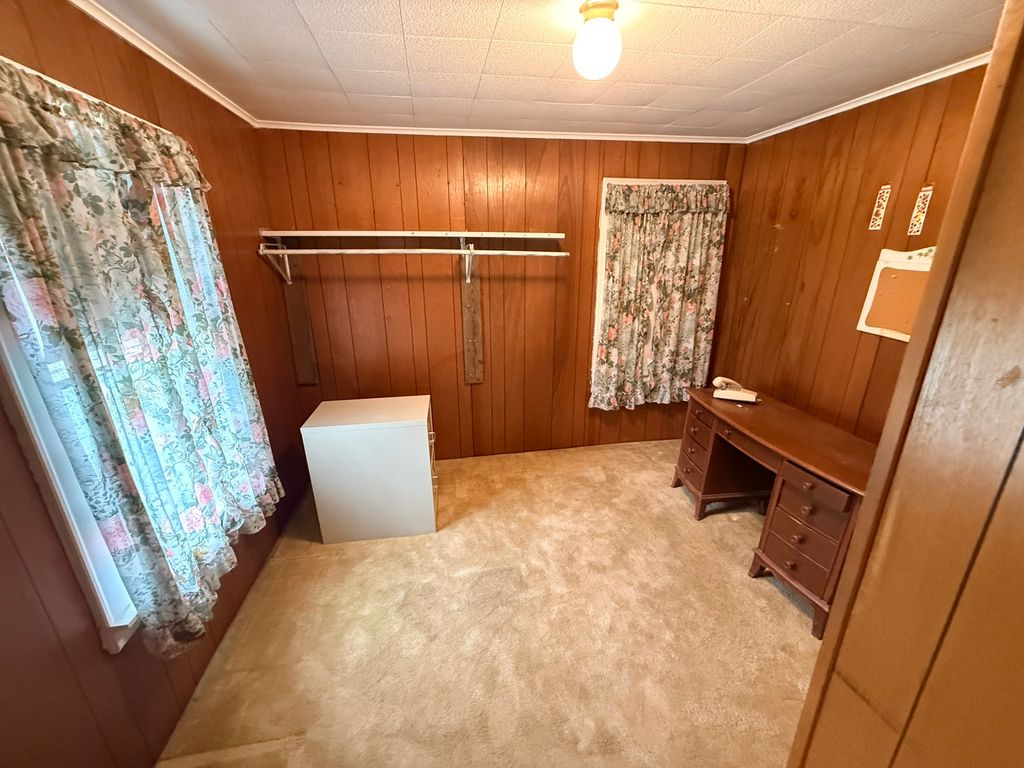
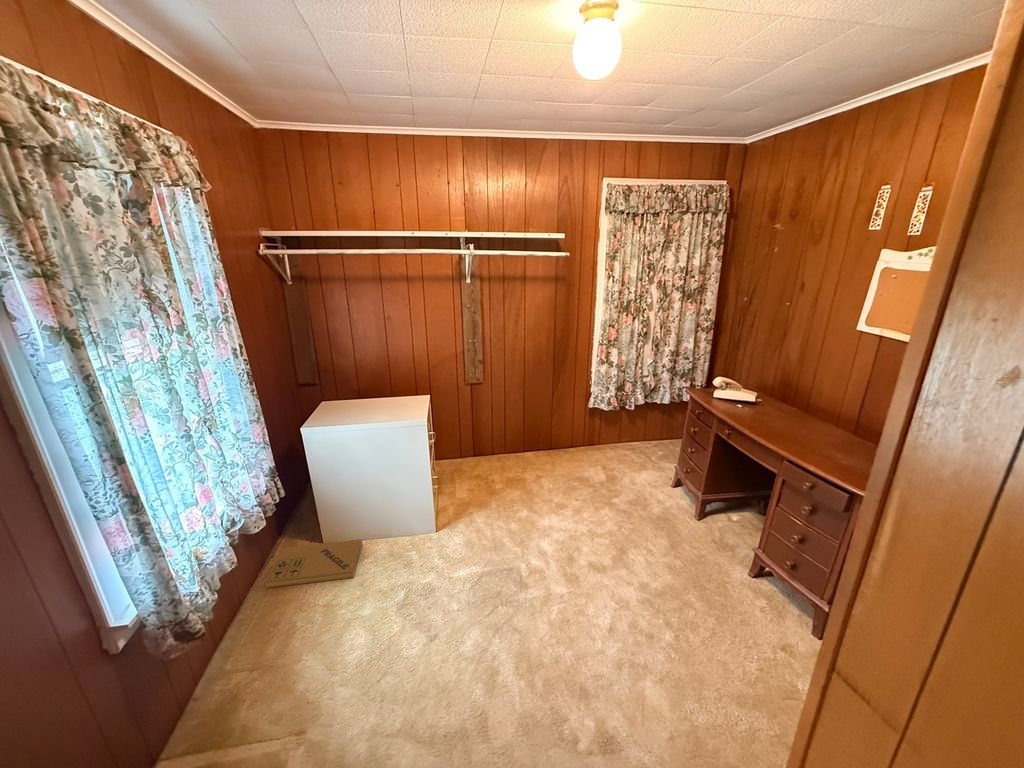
+ cardboard box [264,538,364,589]
